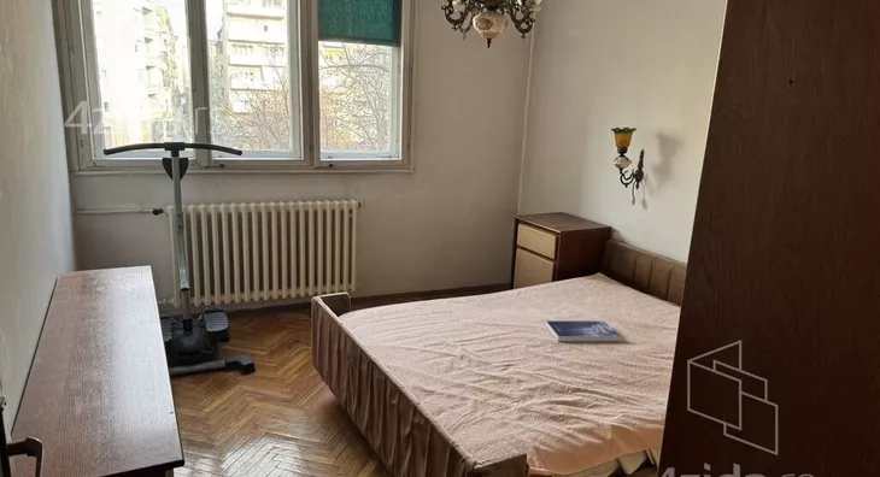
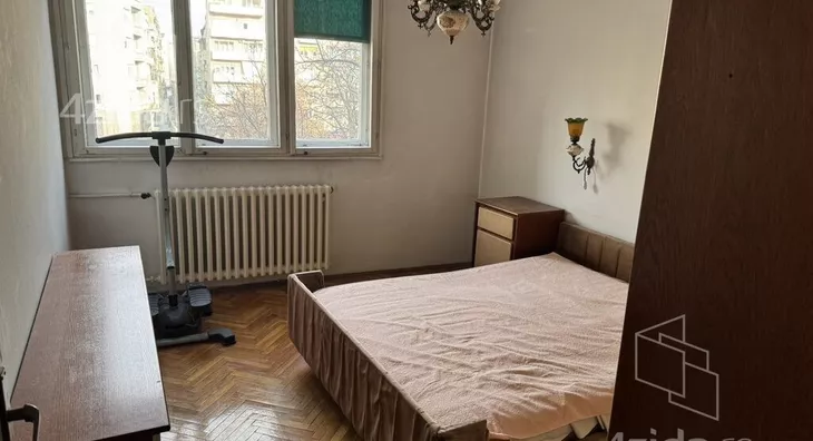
- book [545,319,622,342]
